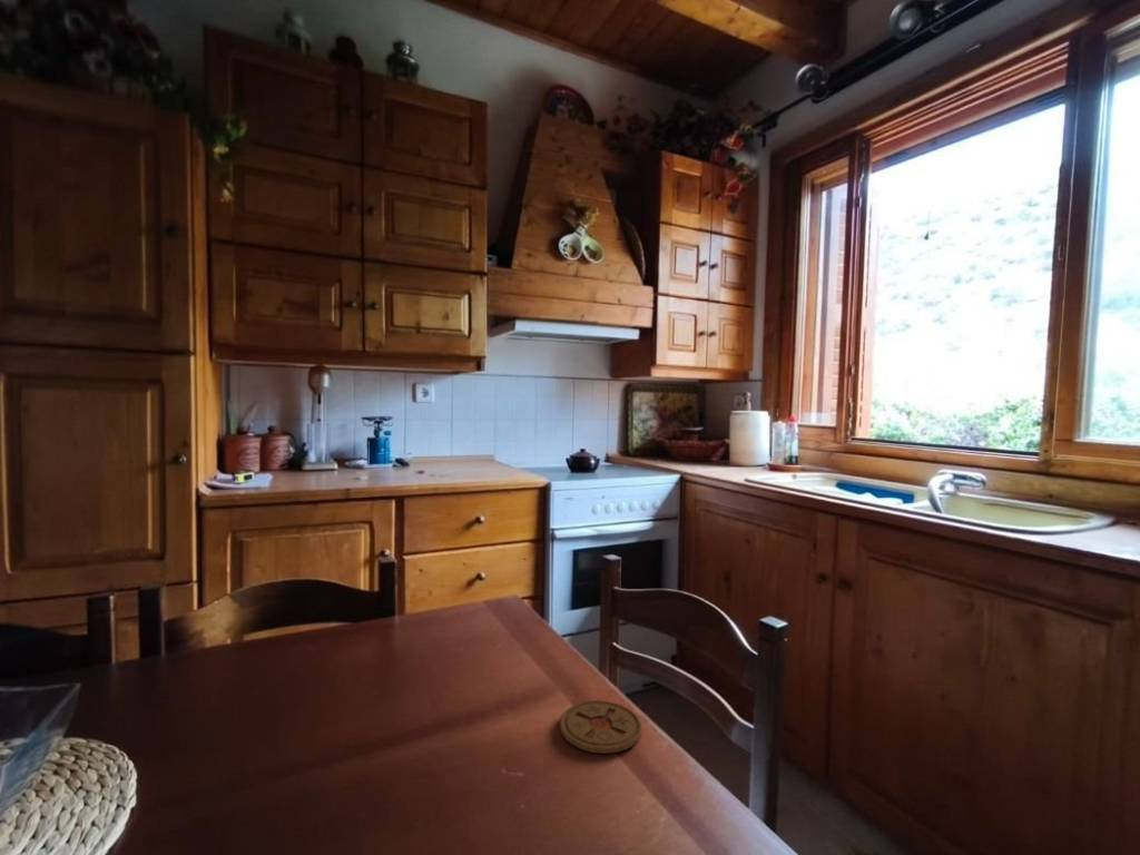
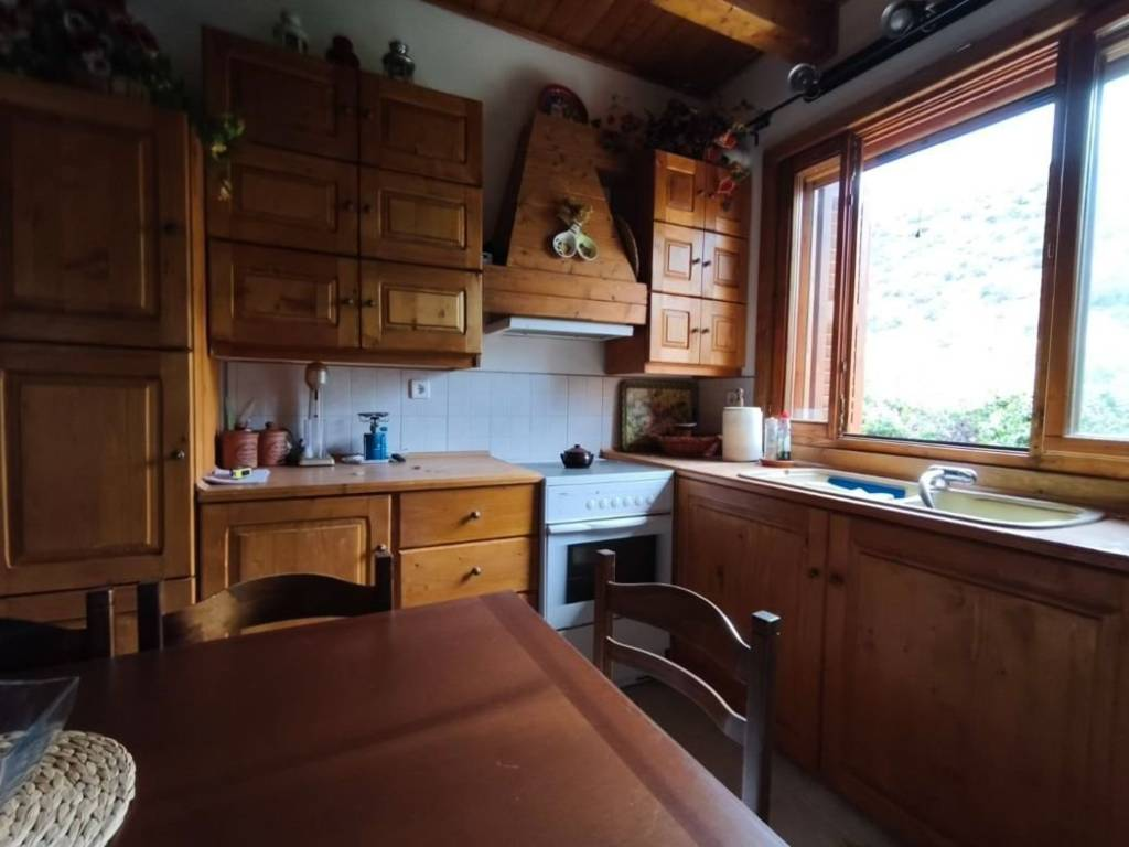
- coaster [559,699,642,755]
